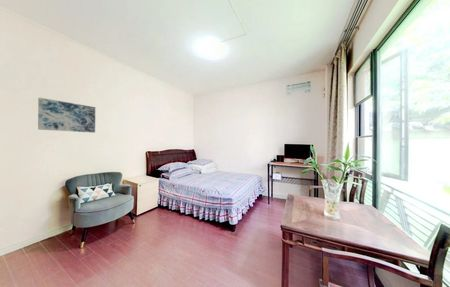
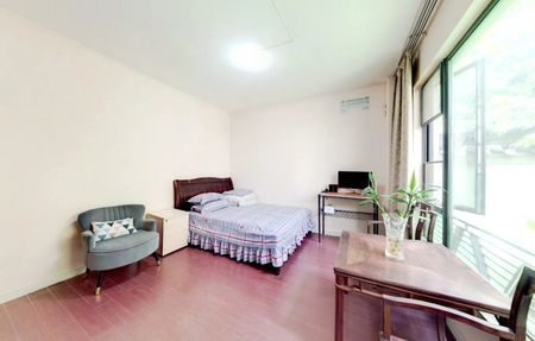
- wall art [37,97,96,134]
